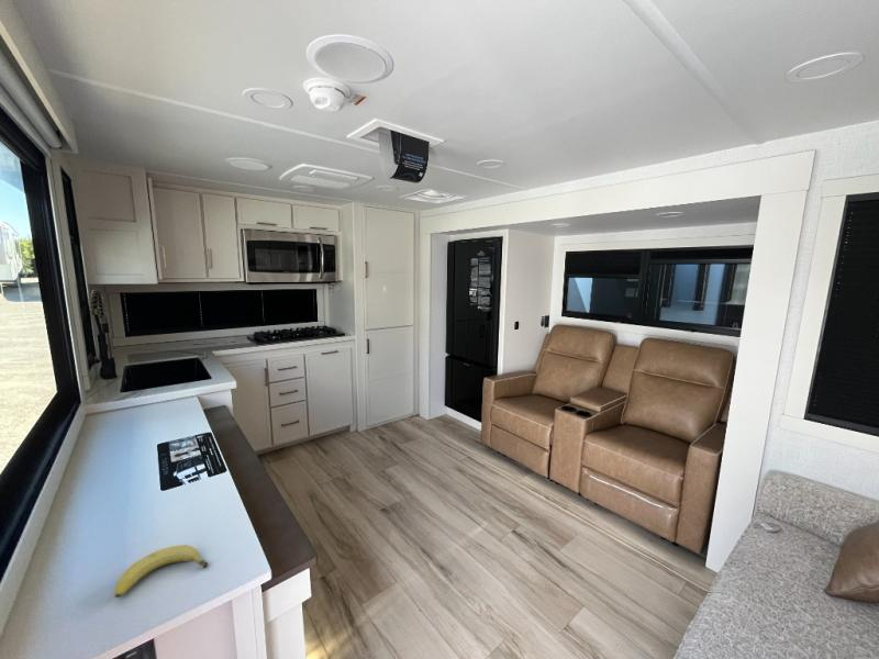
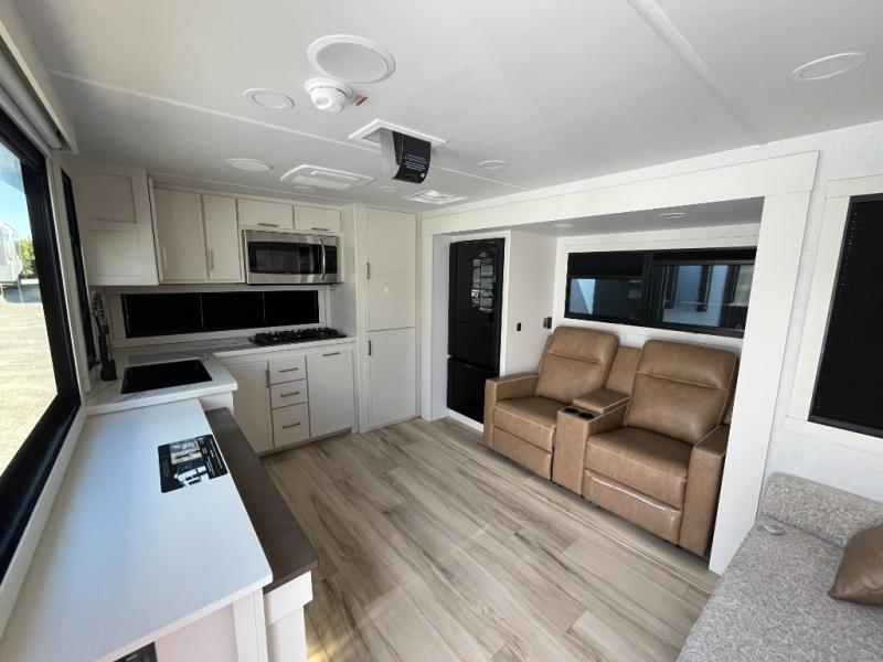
- fruit [114,544,209,599]
